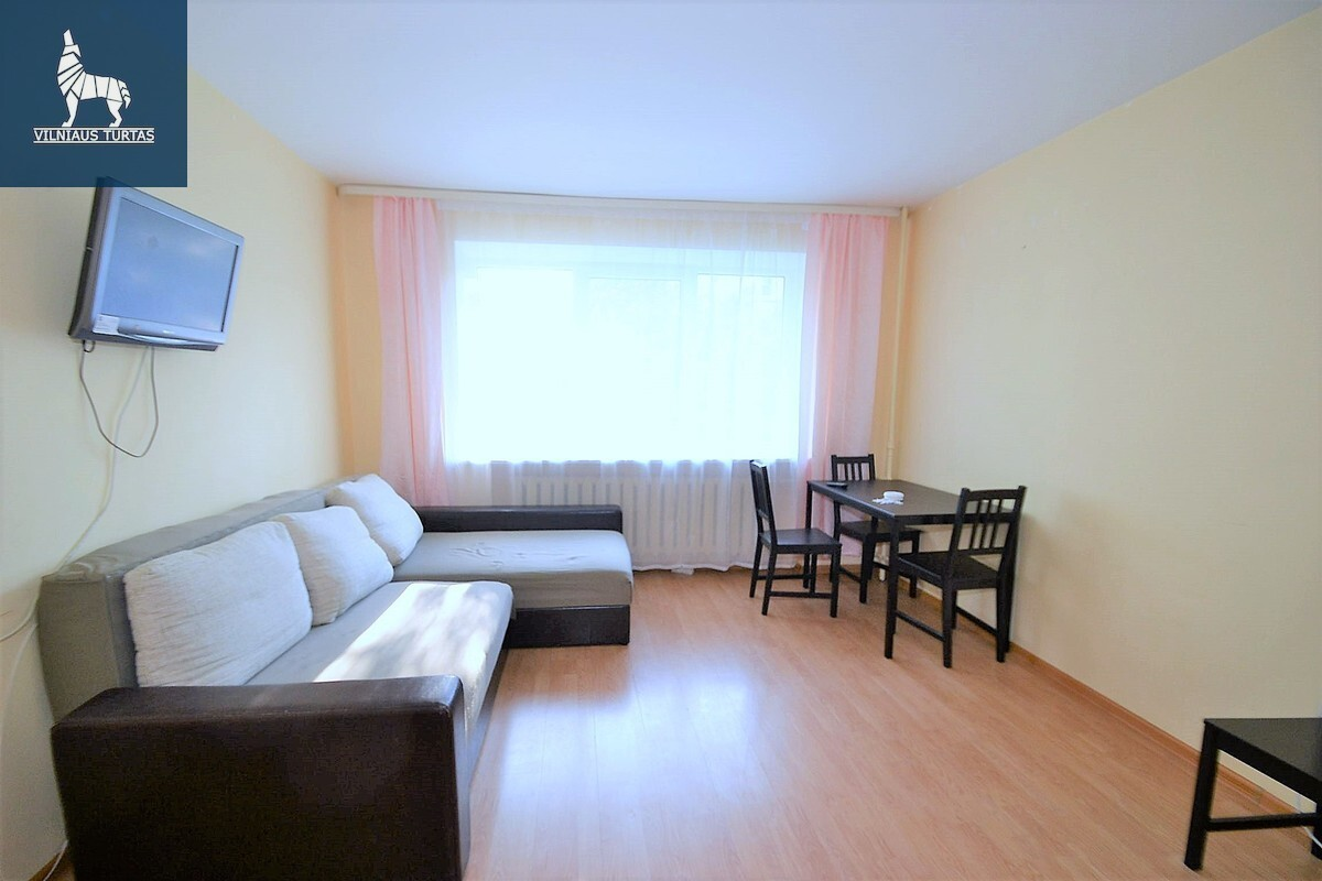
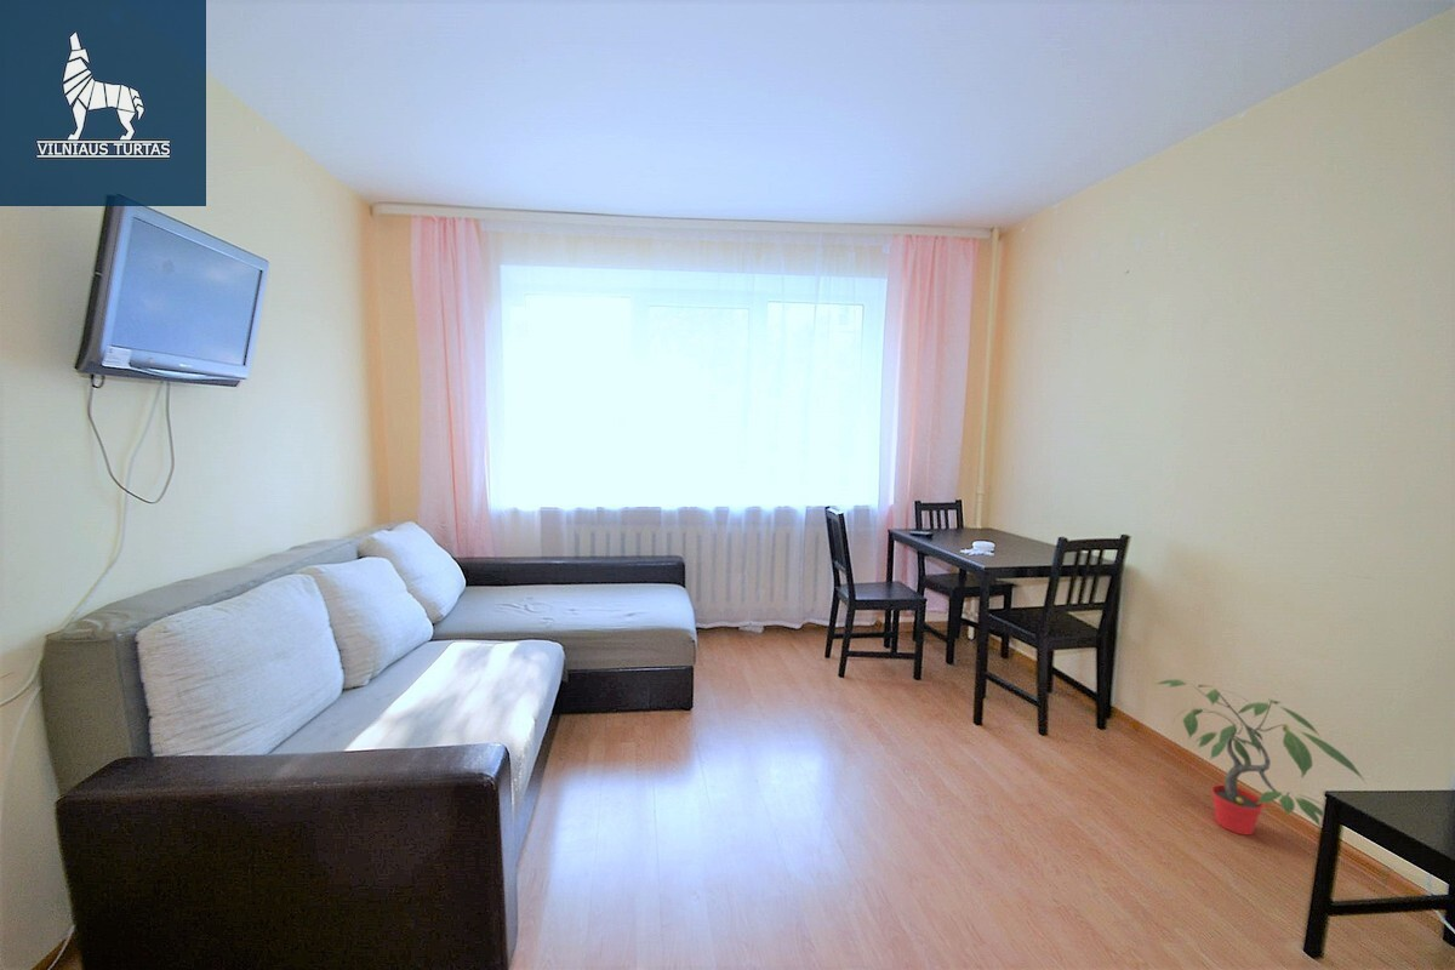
+ potted plant [1156,679,1366,837]
